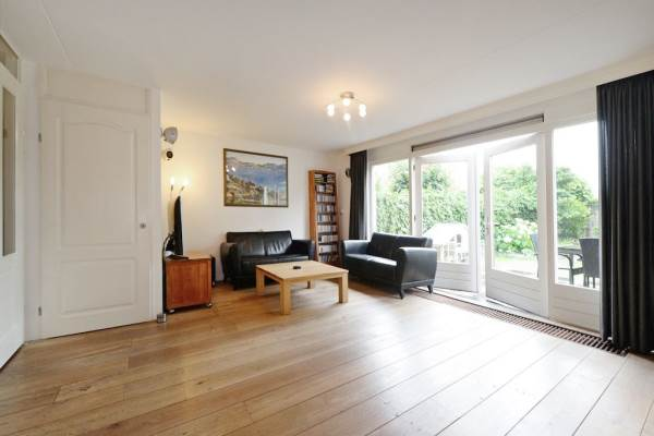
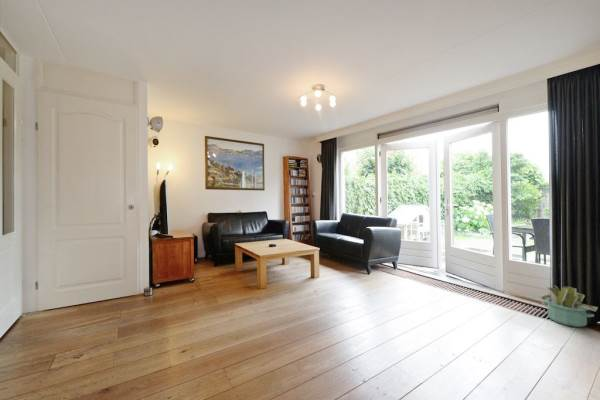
+ decorative plant [539,284,599,328]
